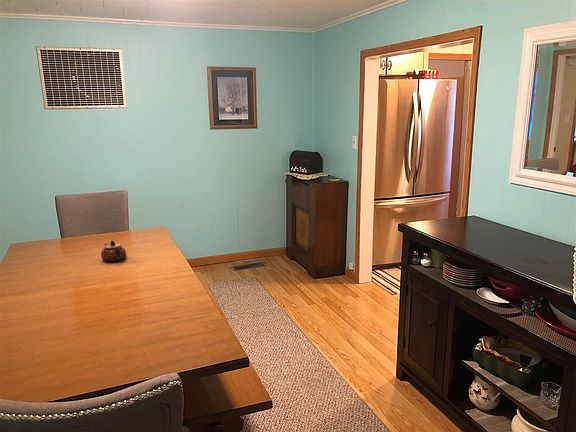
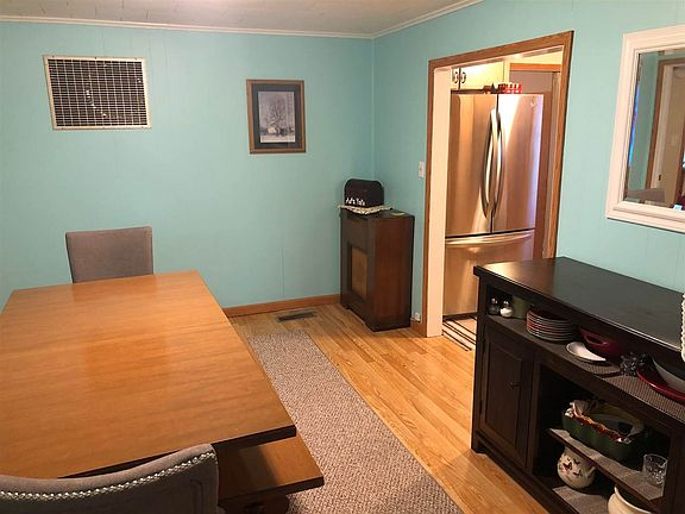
- teapot [100,239,127,263]
